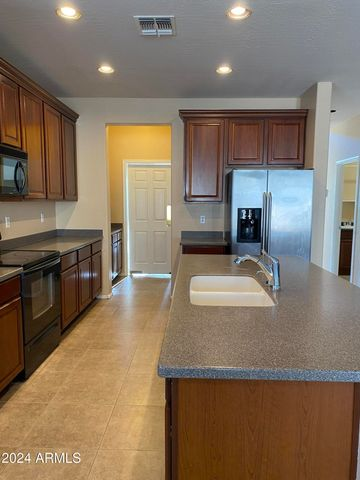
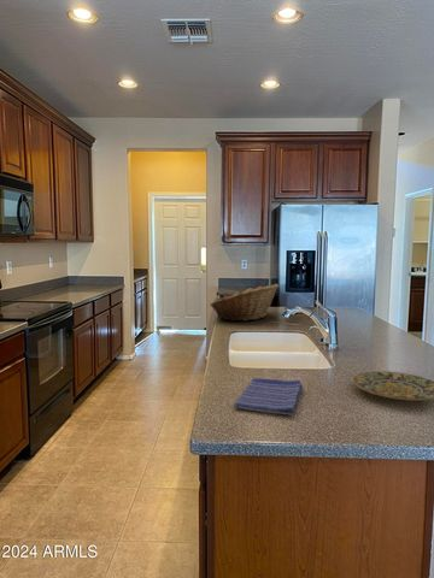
+ fruit basket [209,283,280,323]
+ dish towel [233,377,304,417]
+ plate [351,370,434,402]
